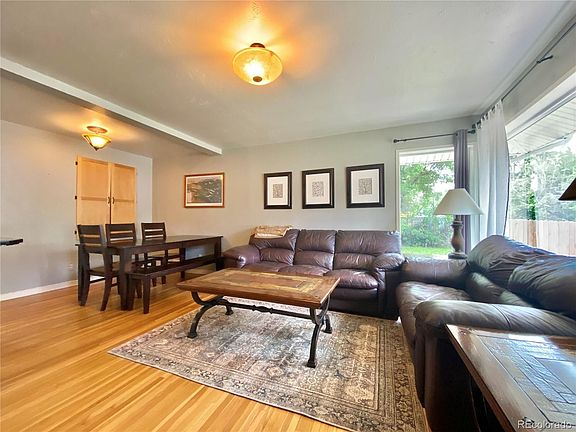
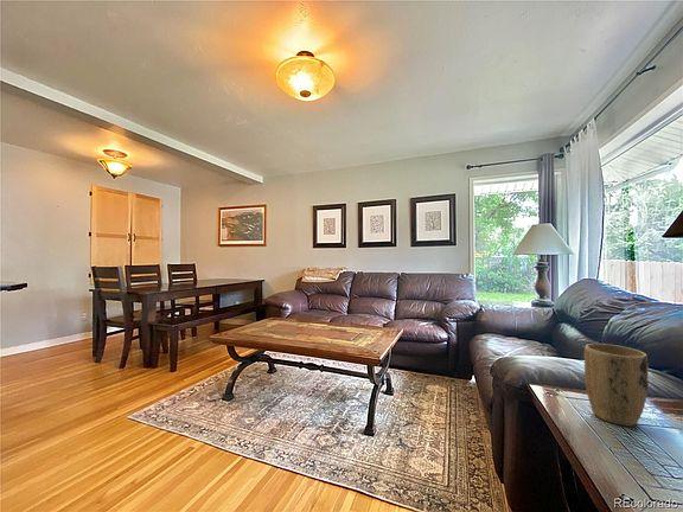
+ plant pot [583,343,650,428]
